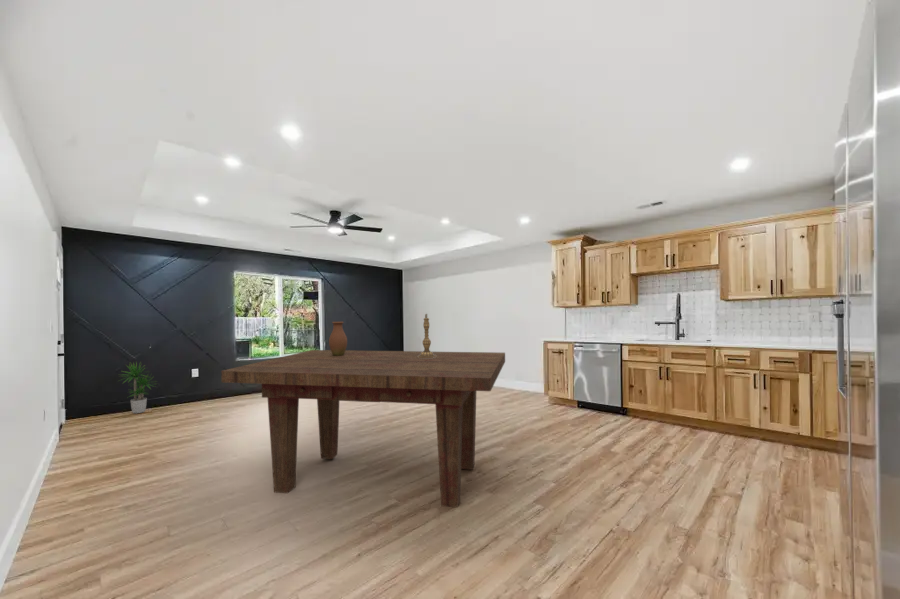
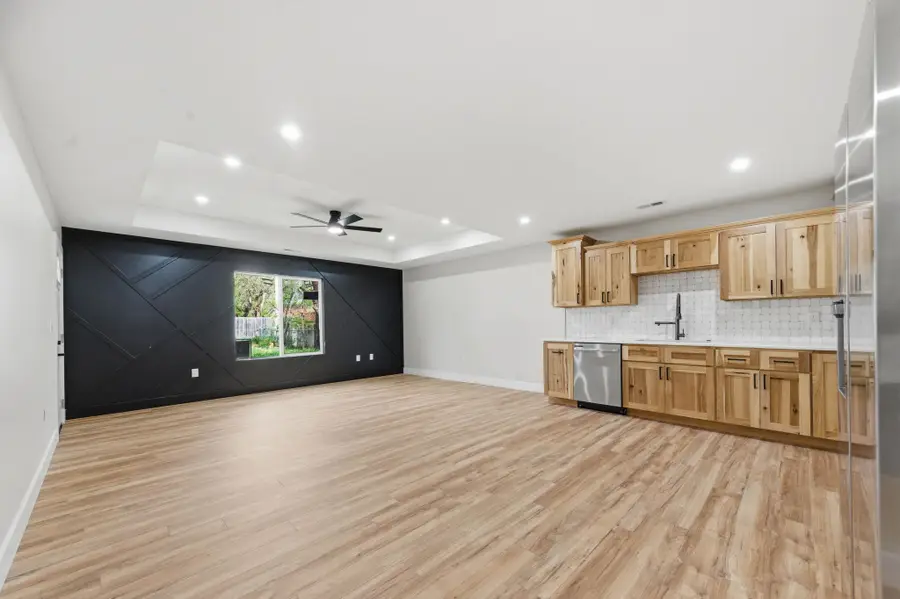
- dining table [220,349,506,509]
- potted plant [118,361,158,414]
- candlestick [418,313,436,358]
- vase [328,321,348,356]
